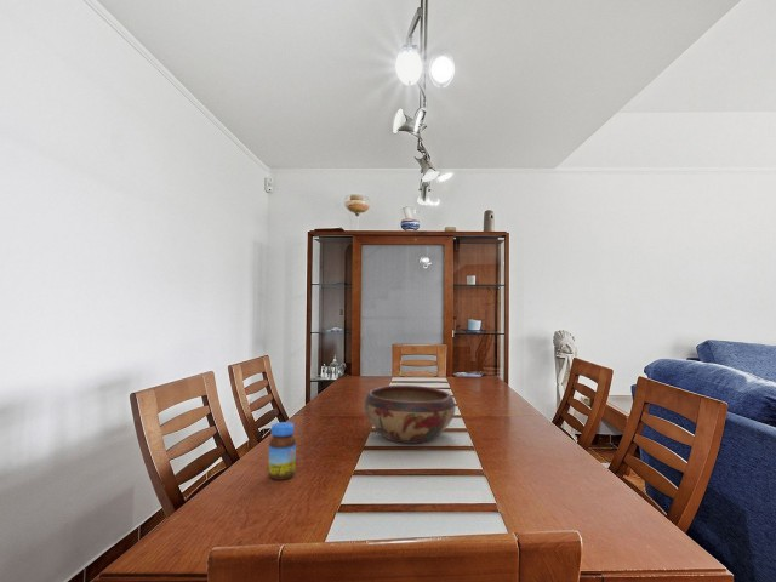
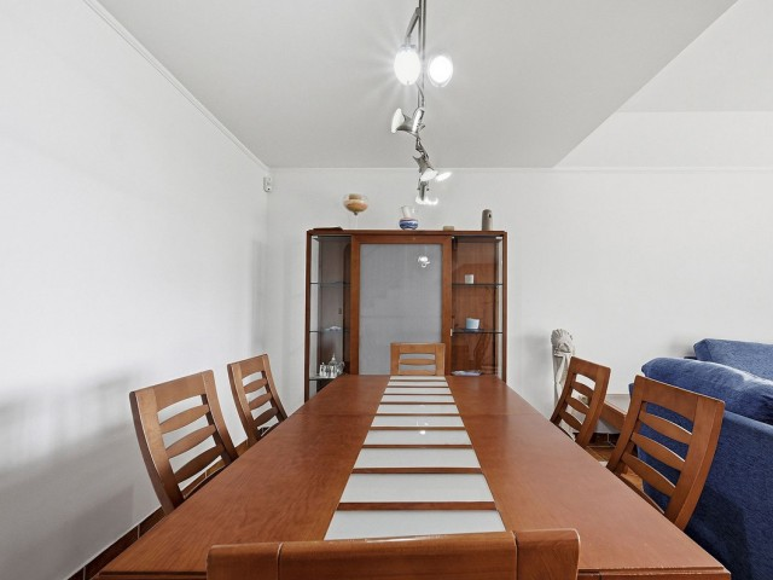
- jar [267,421,297,481]
- decorative bowl [363,384,457,445]
